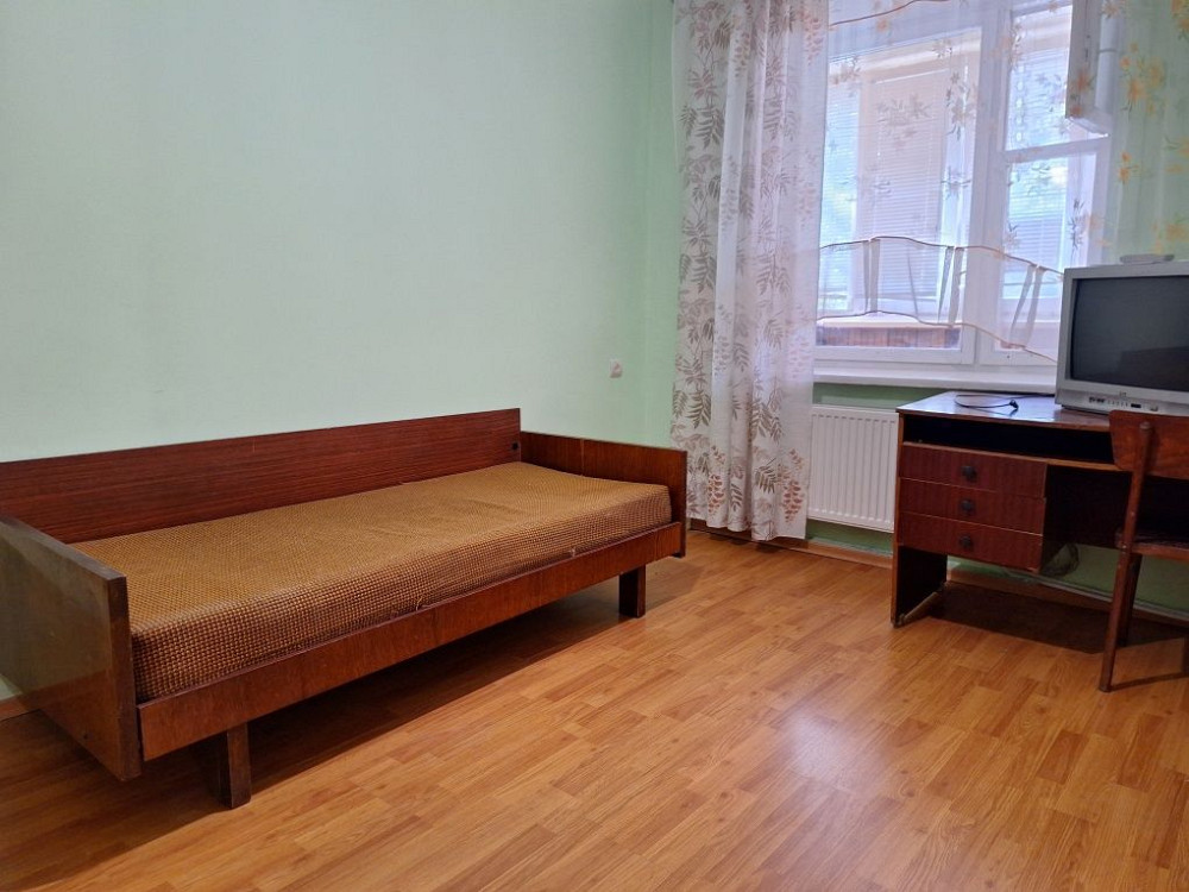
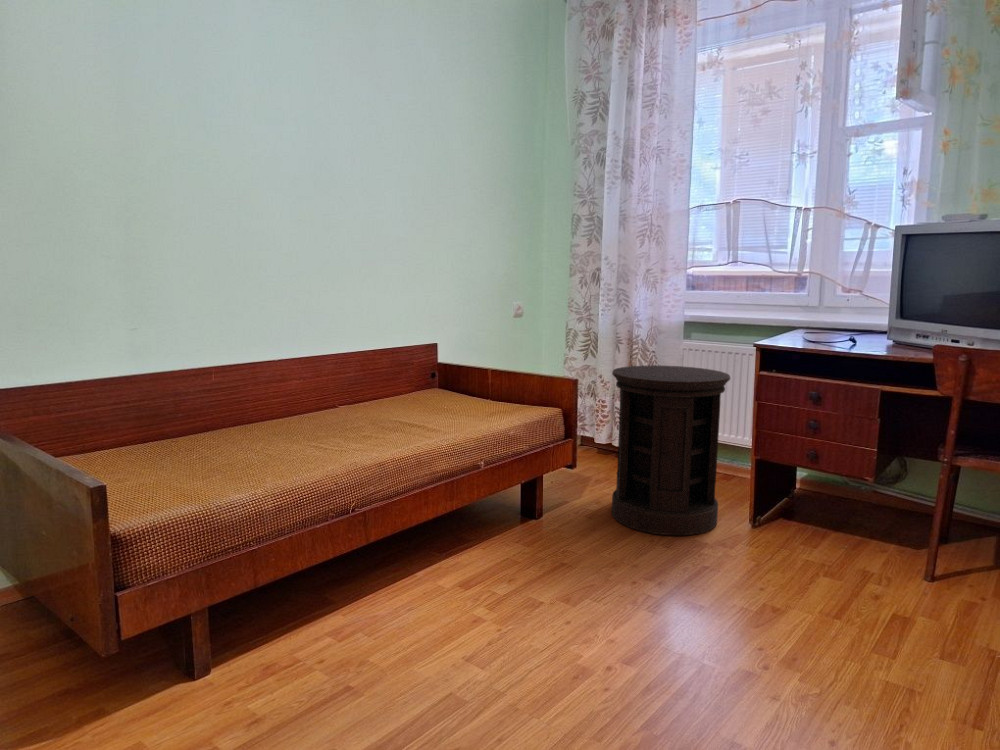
+ side table [611,364,731,536]
